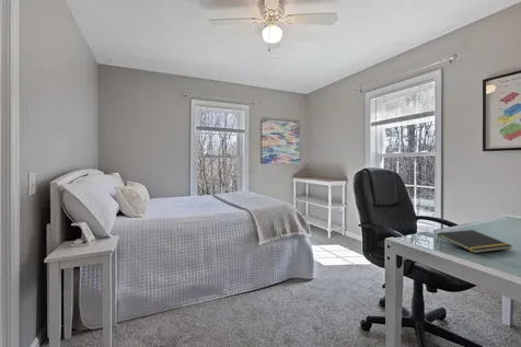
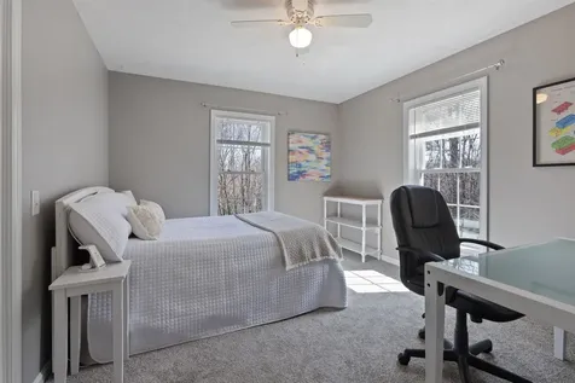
- notepad [436,229,513,254]
